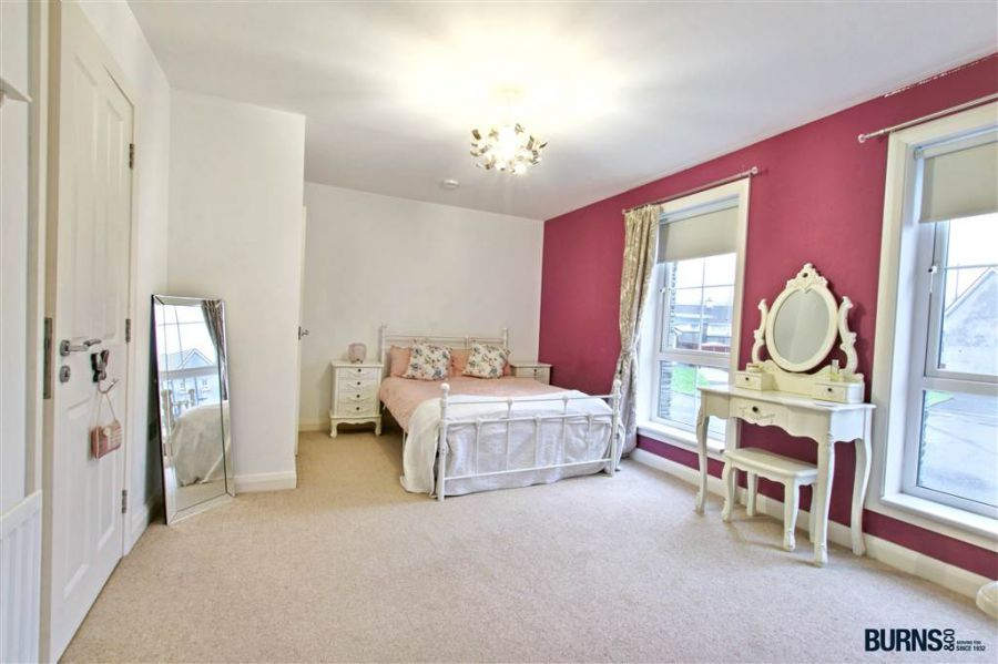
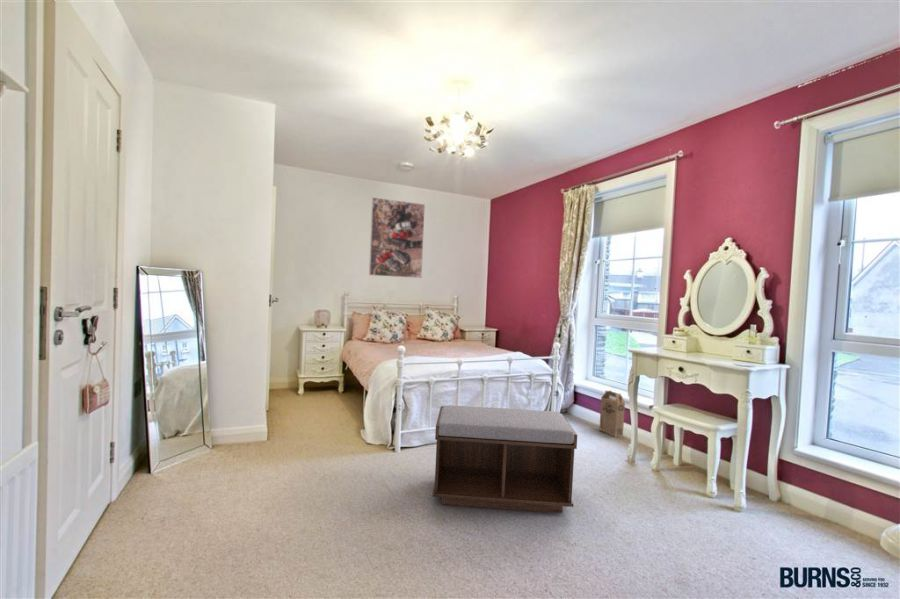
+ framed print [368,196,426,279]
+ cardboard box [598,390,626,438]
+ bench [432,405,578,513]
